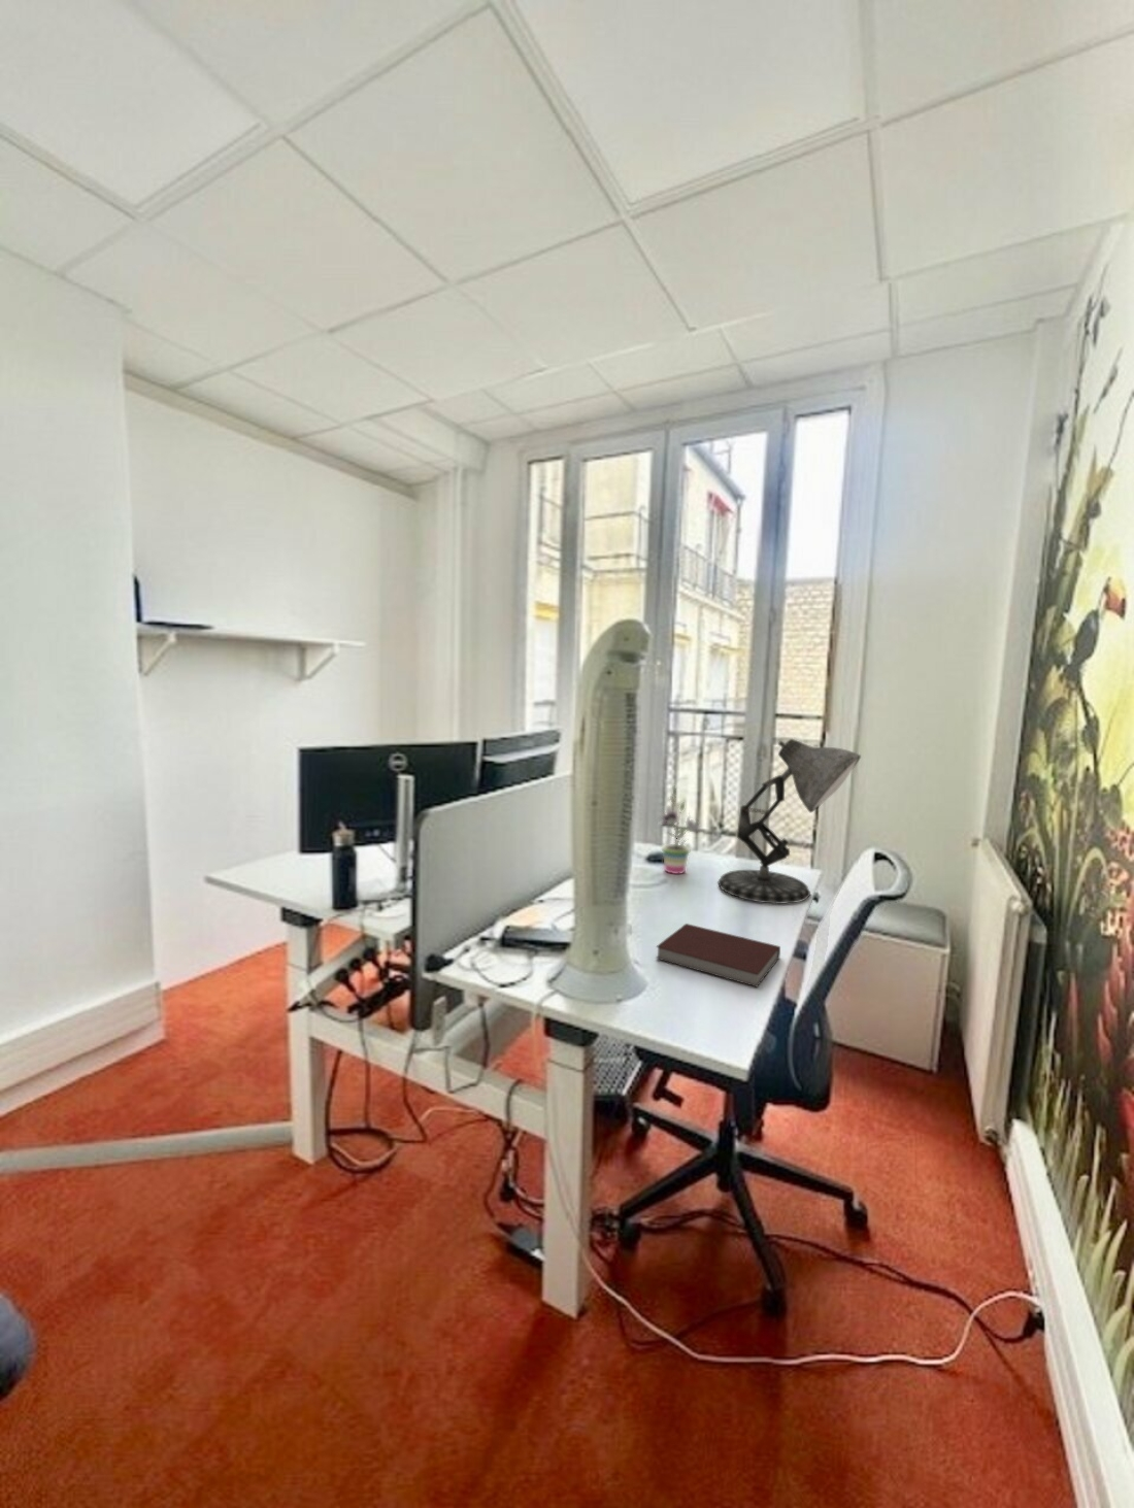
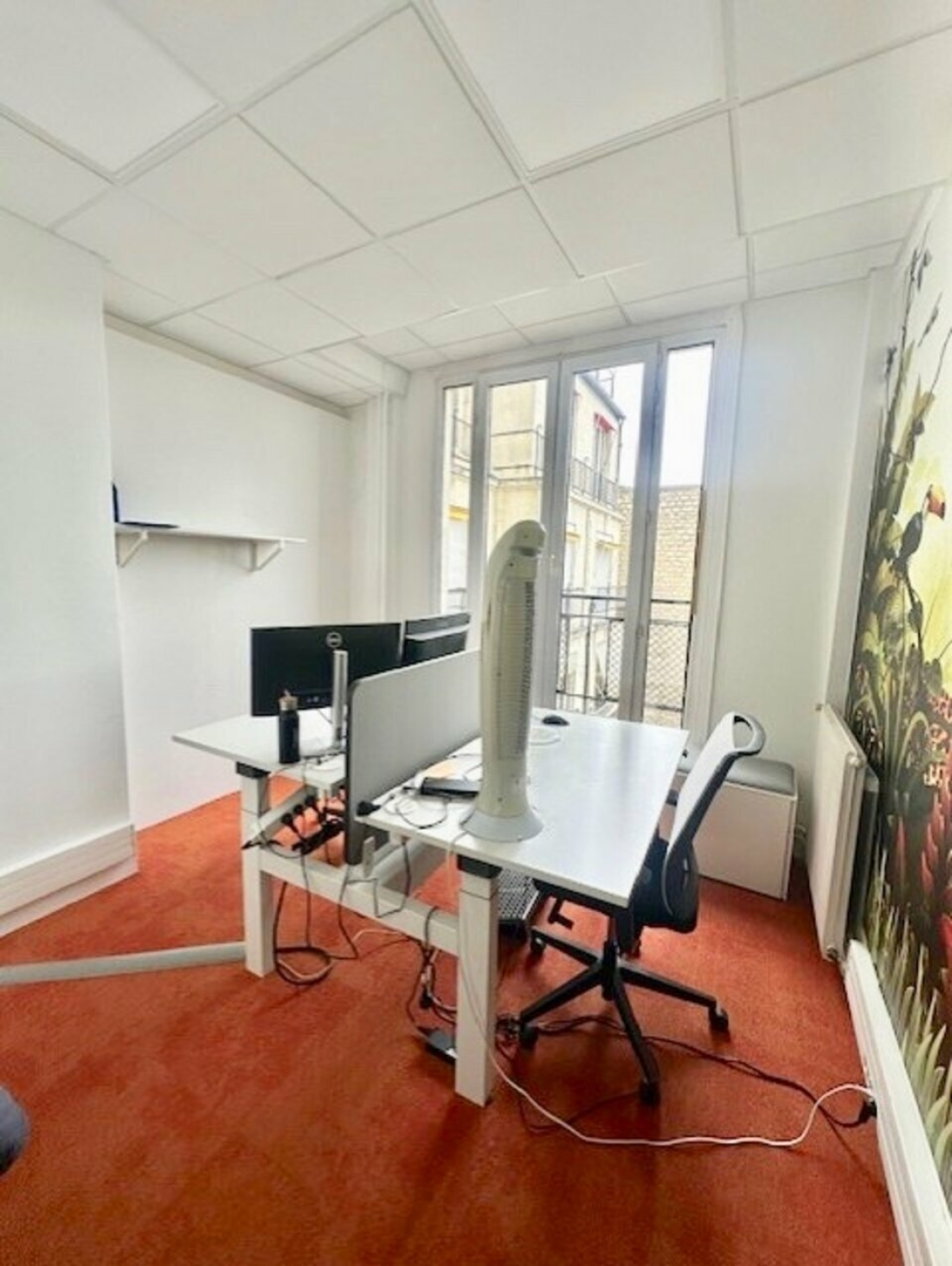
- notebook [655,922,781,989]
- desk lamp [716,739,862,905]
- potted plant [656,785,706,875]
